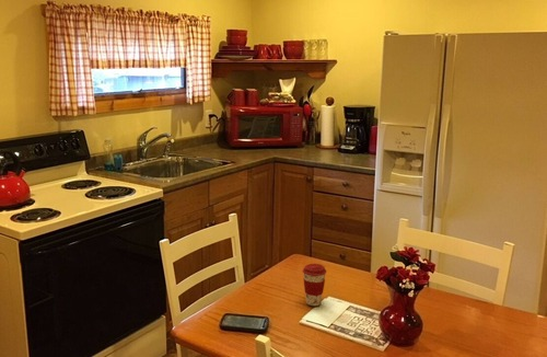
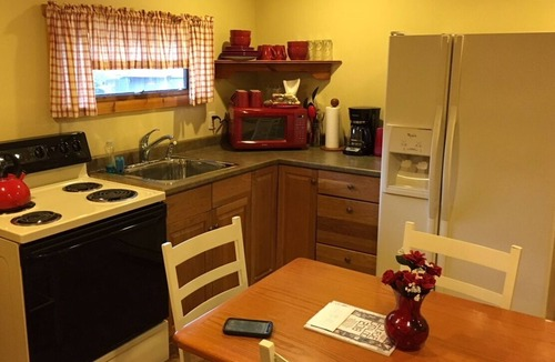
- coffee cup [302,263,327,307]
